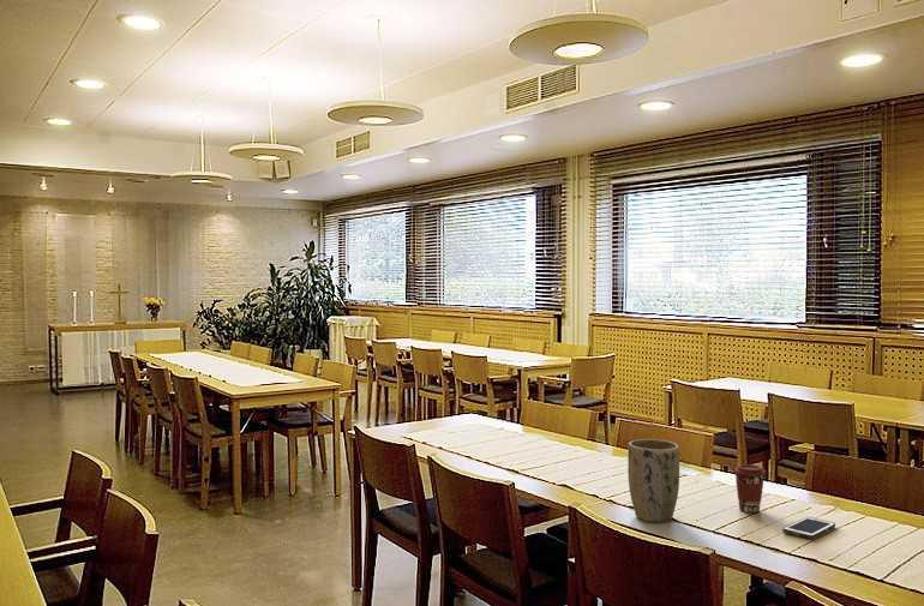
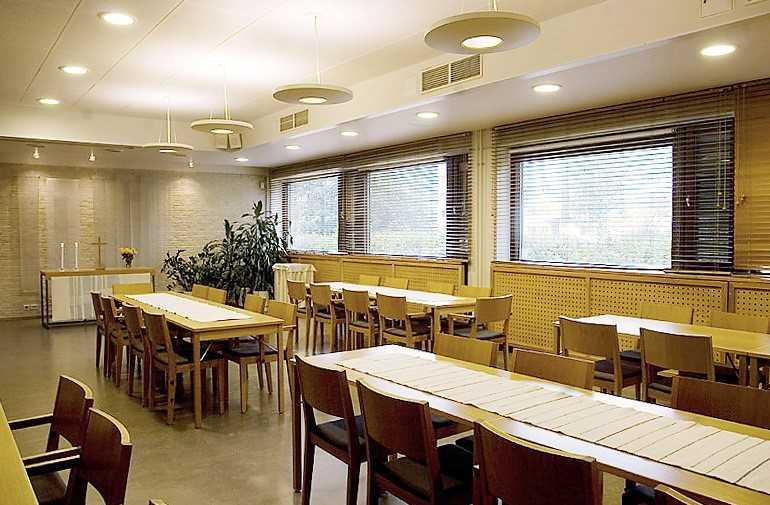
- coffee cup [732,463,767,514]
- plant pot [626,438,680,523]
- cell phone [781,516,836,540]
